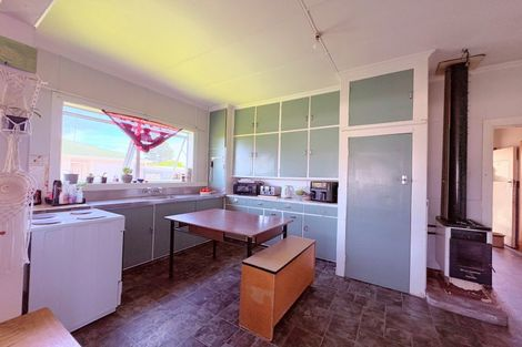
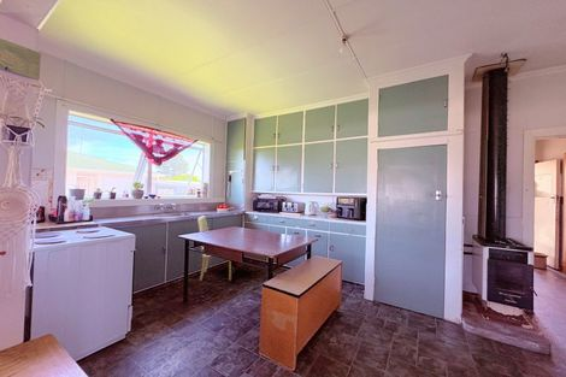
+ dining chair [196,214,232,282]
